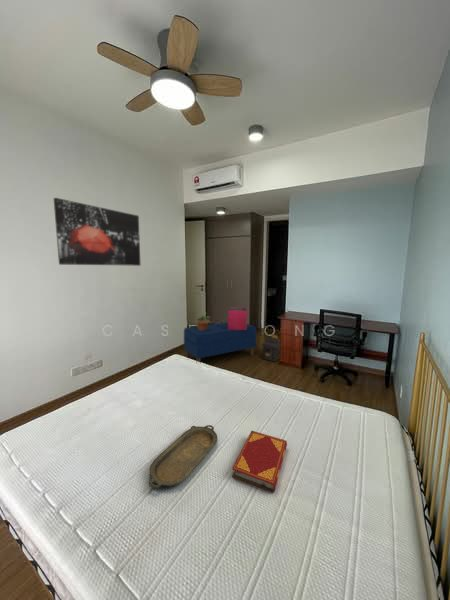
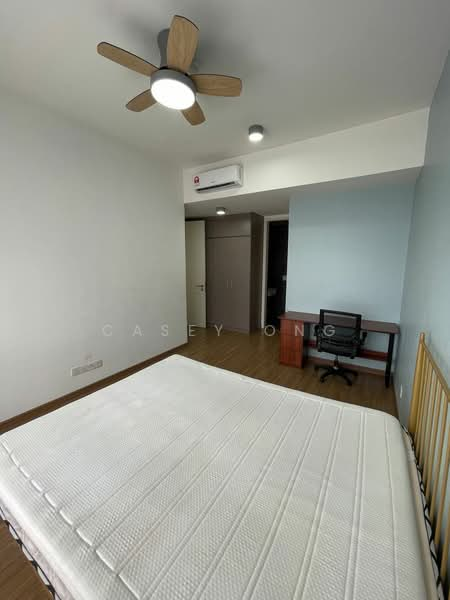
- storage bin [227,306,248,330]
- hardback book [231,430,288,493]
- serving tray [148,424,218,489]
- backpack [261,334,281,362]
- potted plant [194,310,212,330]
- bench [183,321,257,363]
- wall art [53,197,142,267]
